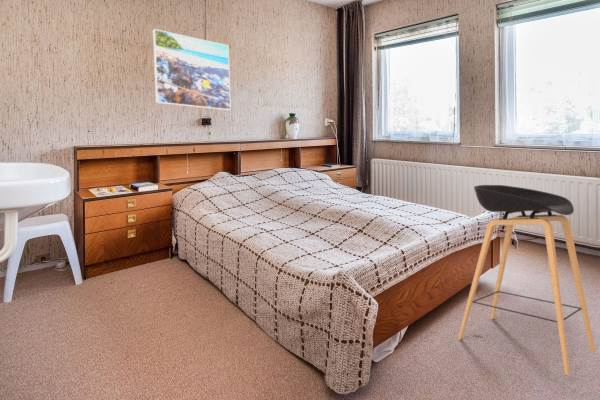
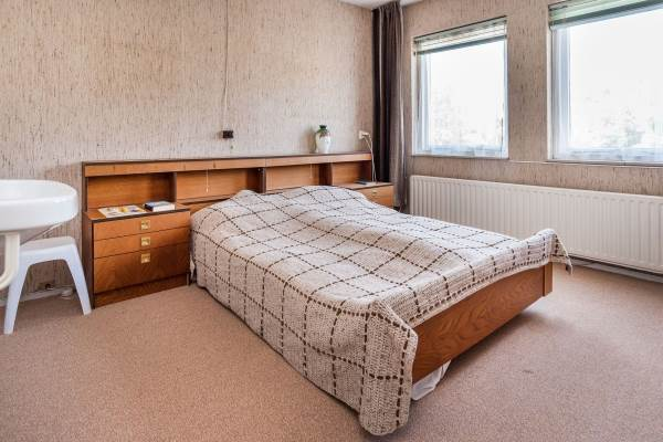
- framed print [152,28,232,111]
- stool [457,184,596,376]
